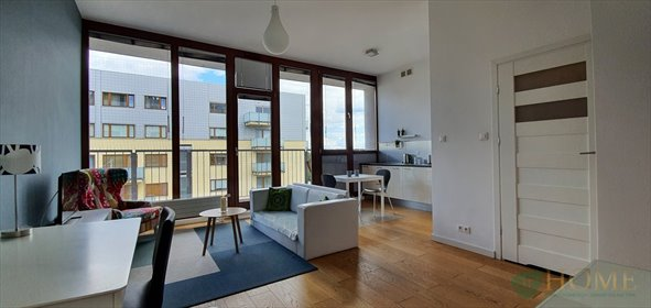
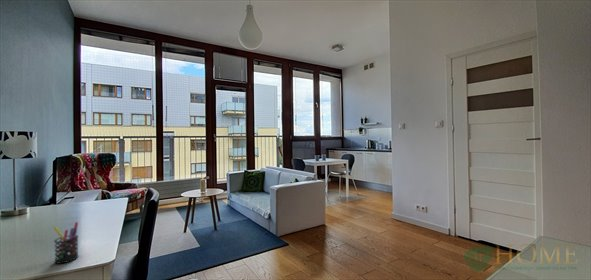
+ pen holder [53,221,79,265]
